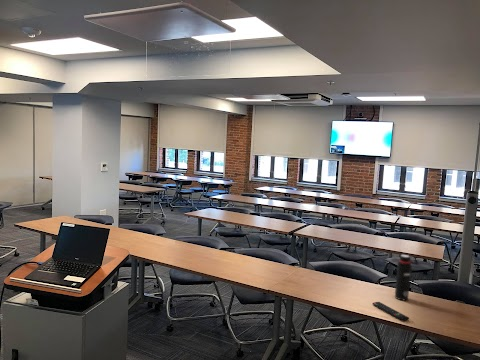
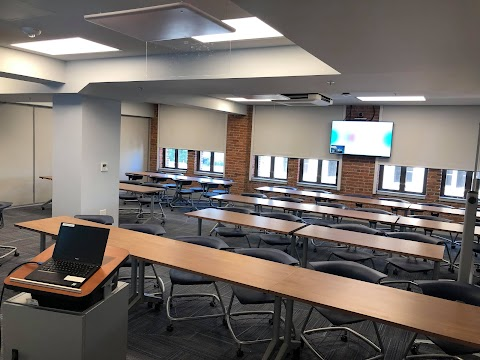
- remote control [371,301,410,322]
- water bottle [394,254,413,301]
